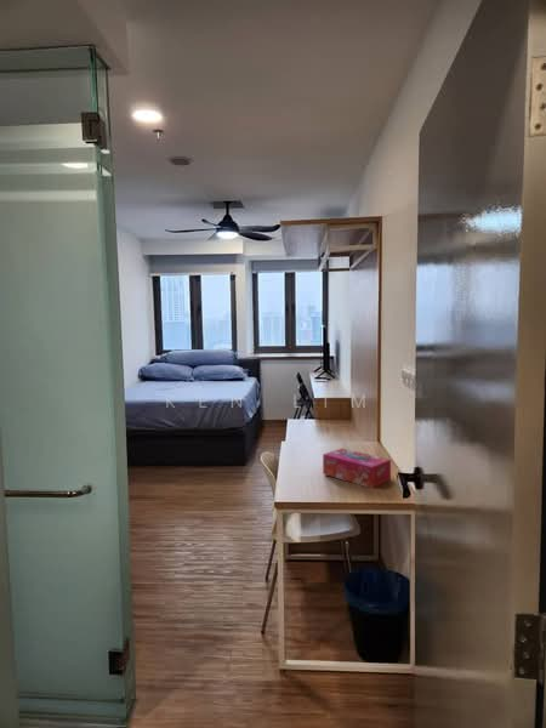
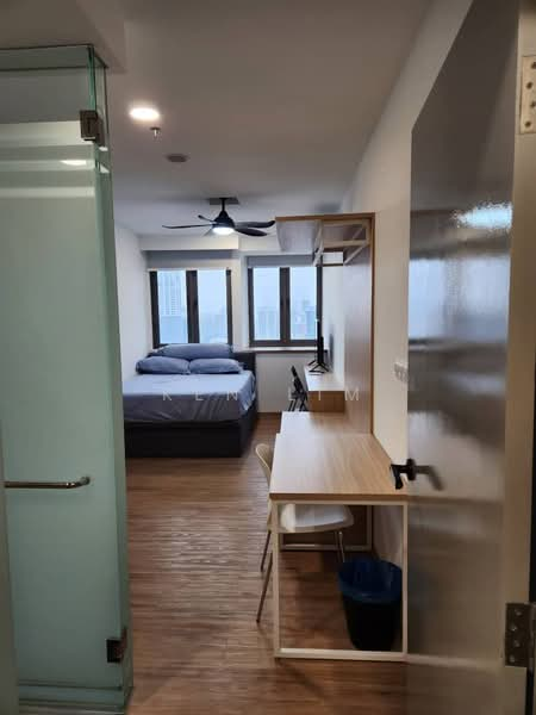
- tissue box [322,448,392,489]
